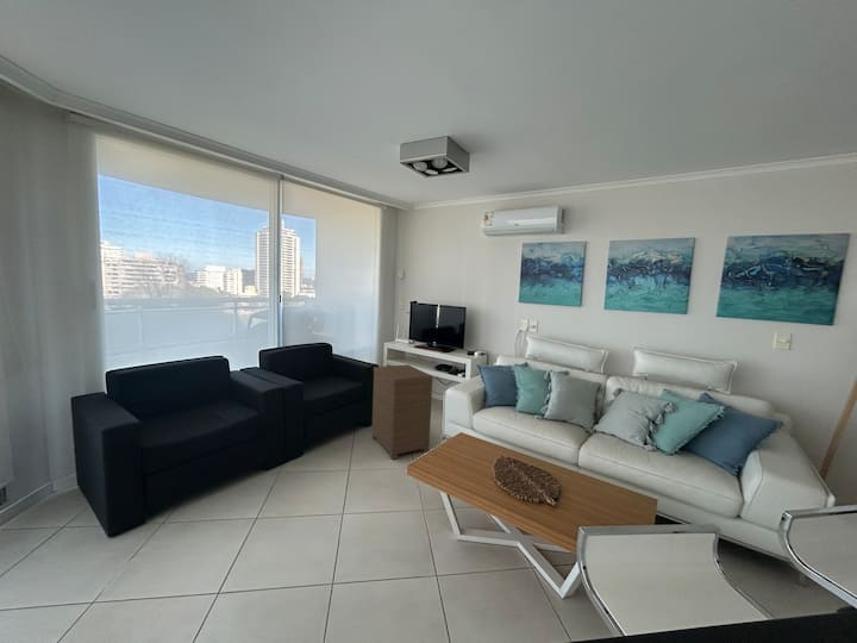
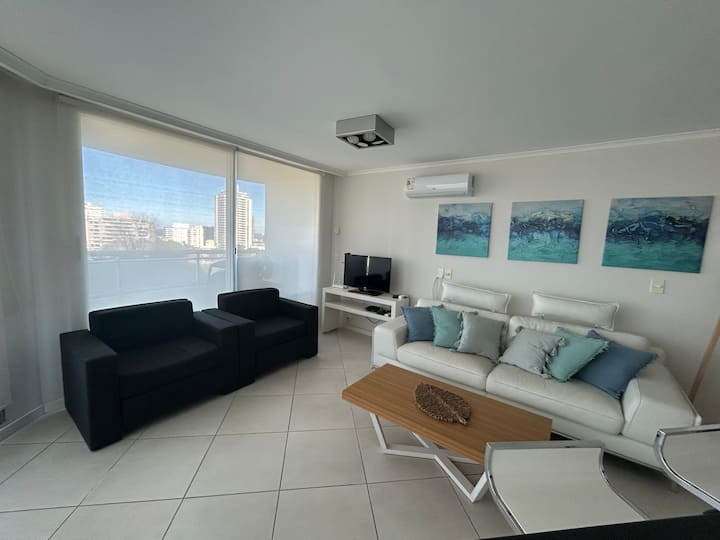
- nightstand [370,363,434,460]
